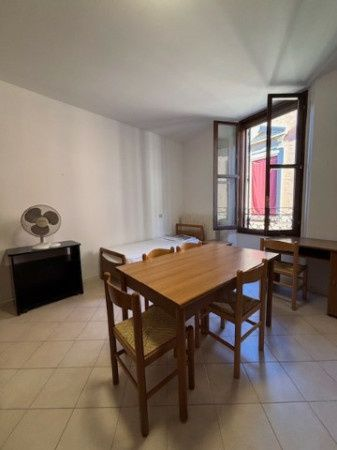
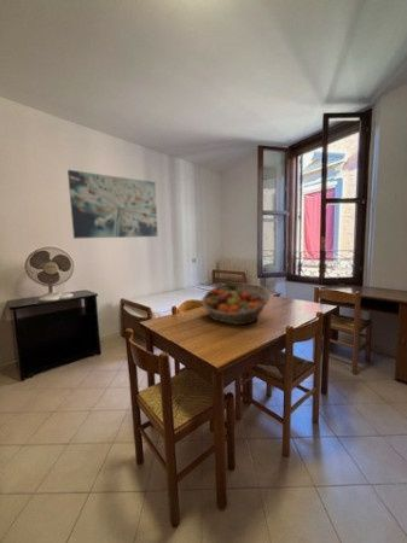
+ fruit basket [200,282,272,326]
+ wall art [66,169,159,240]
